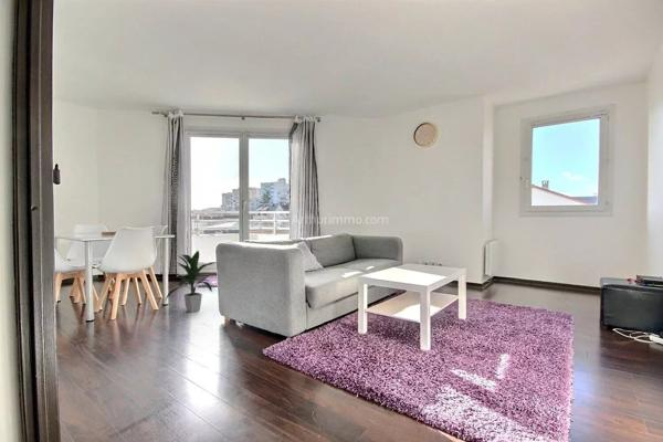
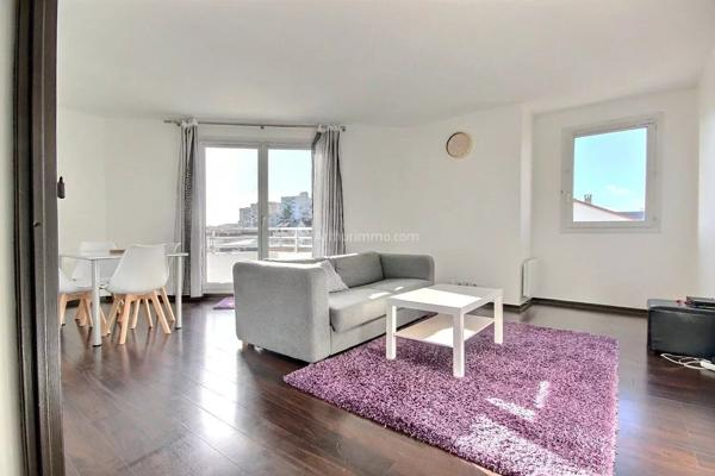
- indoor plant [165,250,218,314]
